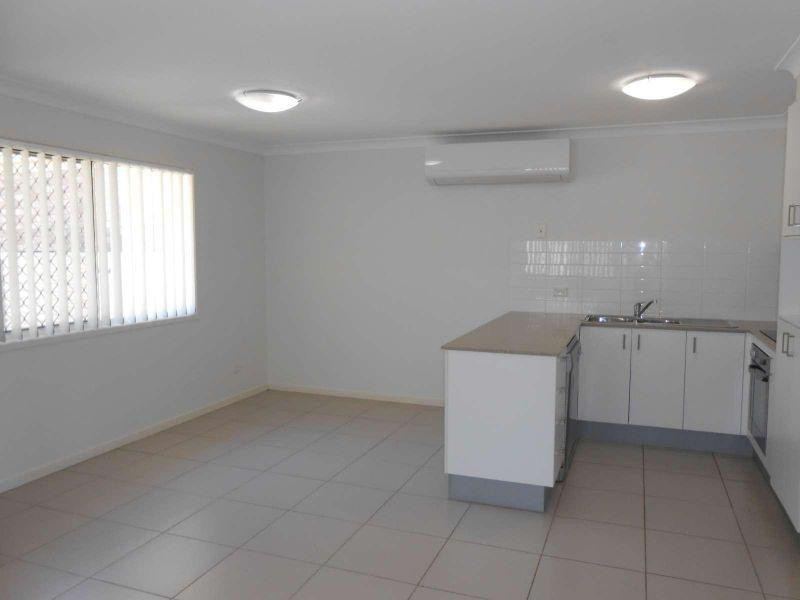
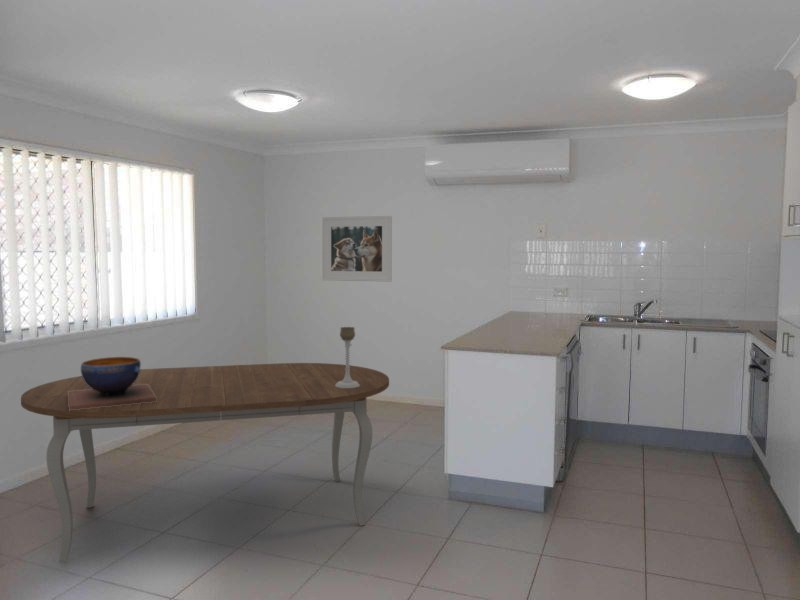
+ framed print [321,215,393,283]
+ decorative bowl [68,356,157,411]
+ candle holder [335,326,360,388]
+ dining table [20,362,390,563]
